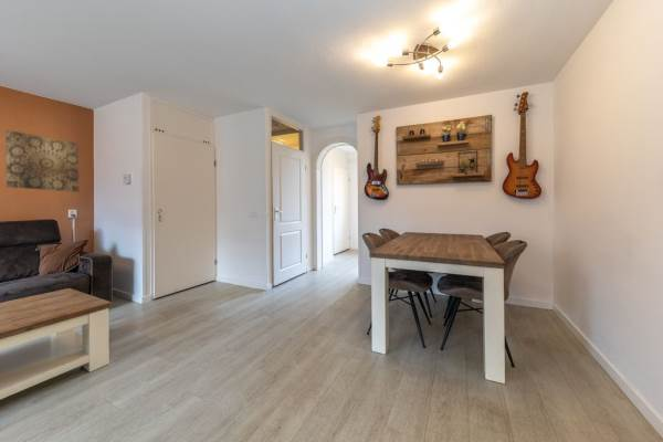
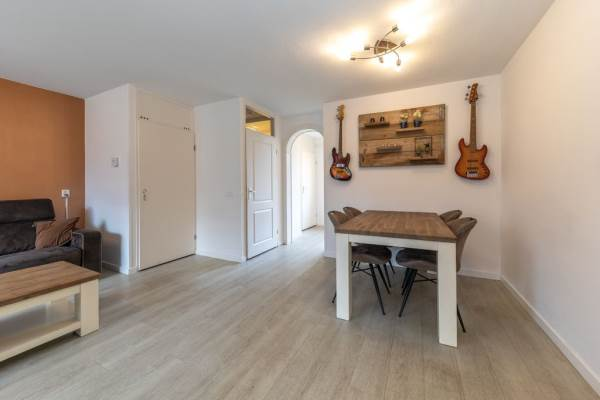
- wall art [4,129,80,193]
